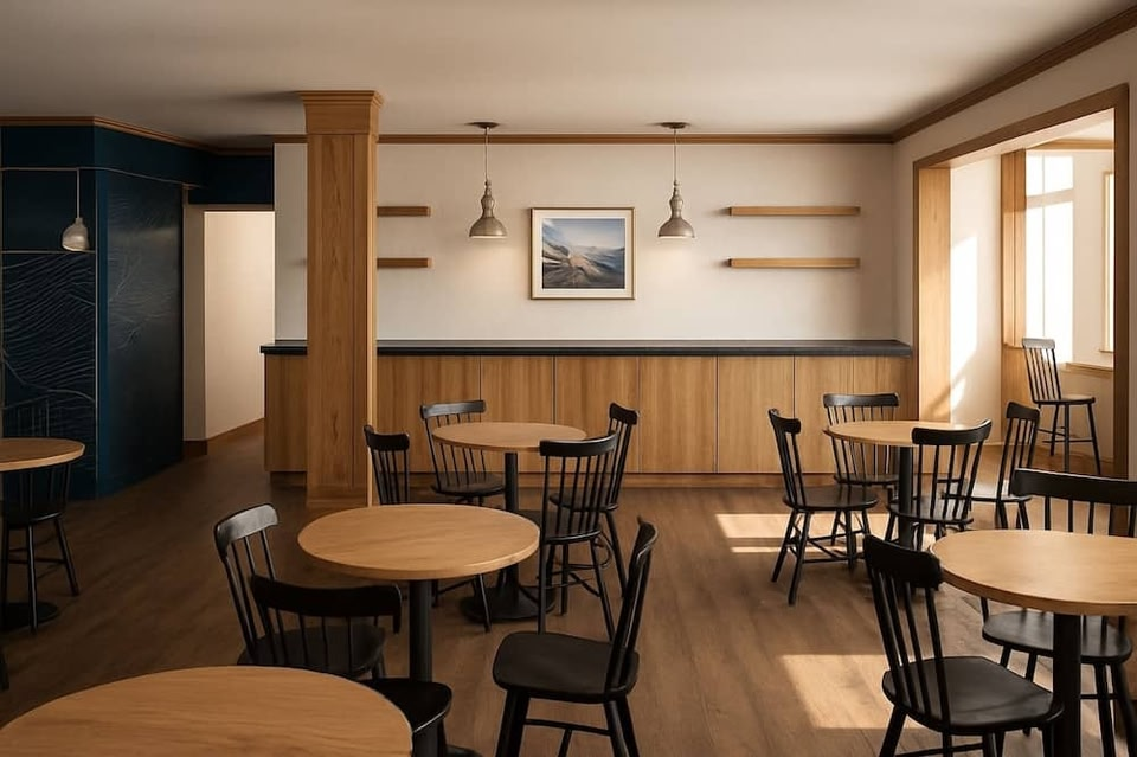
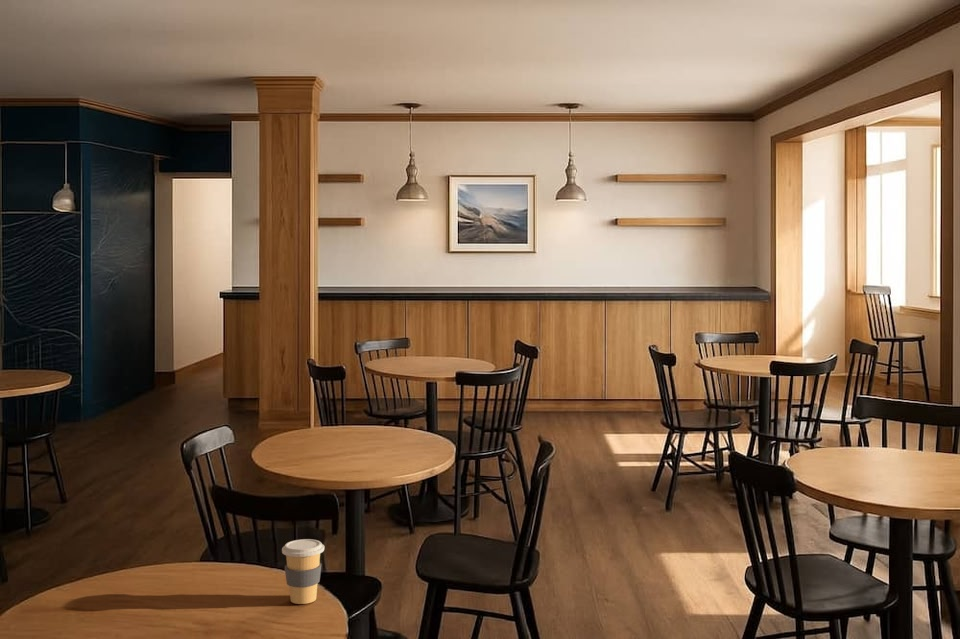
+ coffee cup [281,538,325,605]
